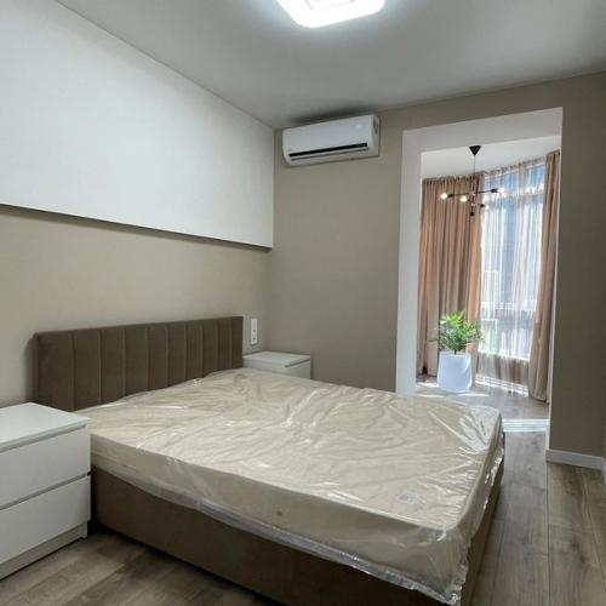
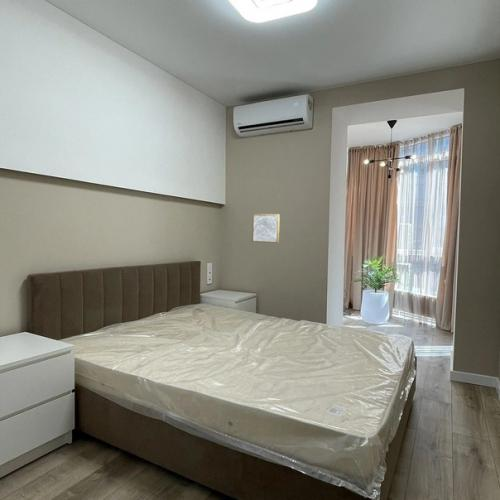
+ wall art [251,213,281,244]
